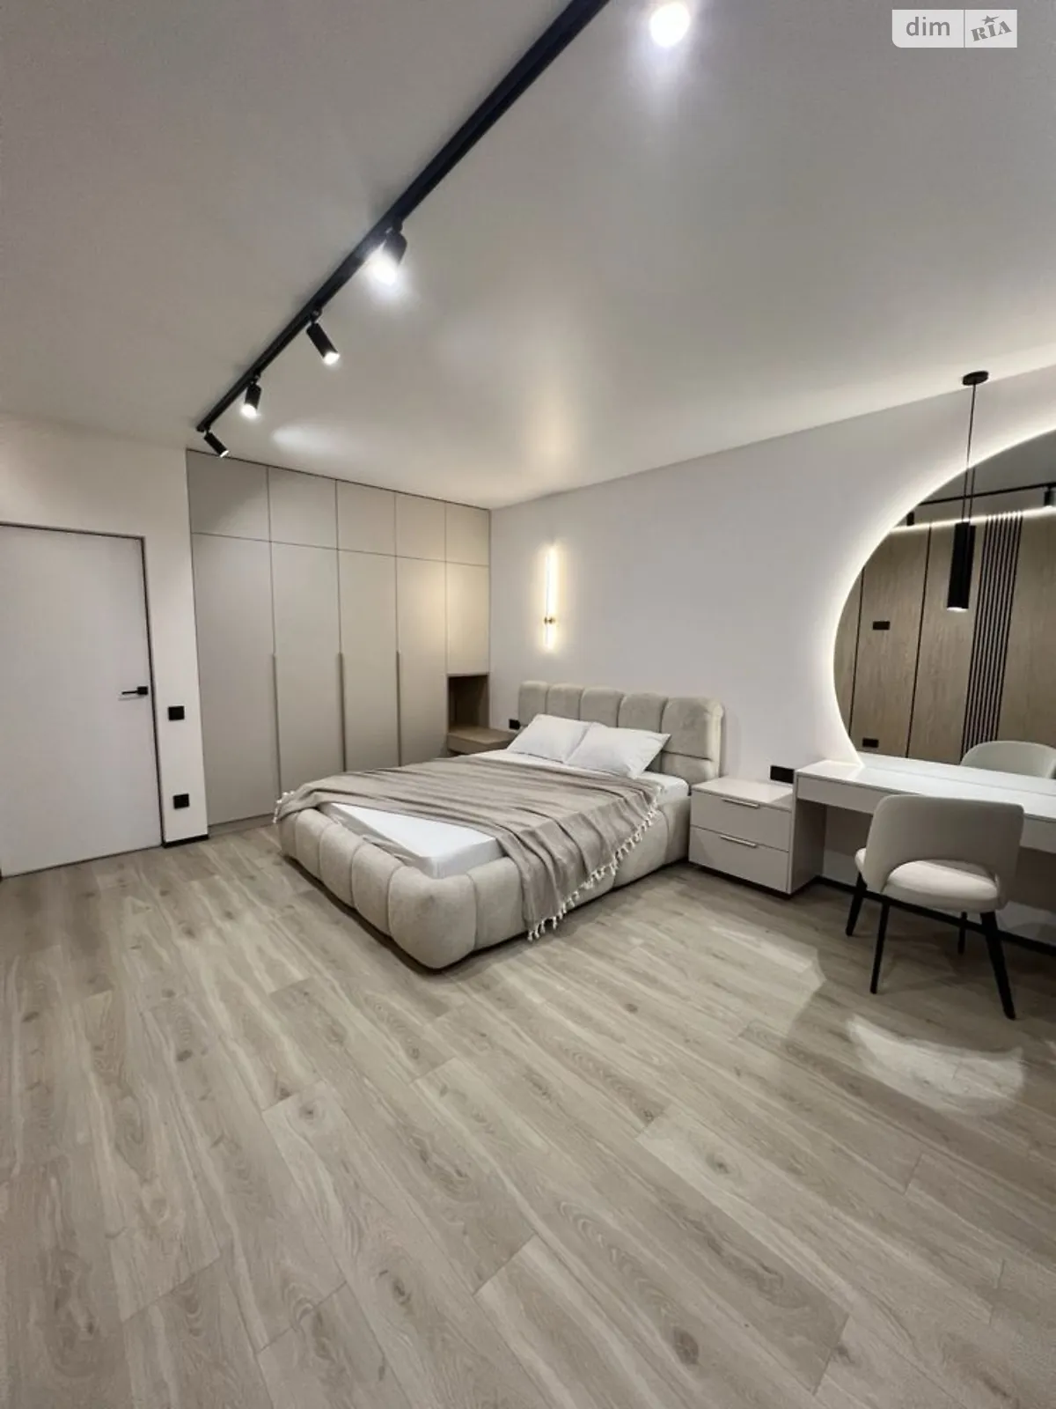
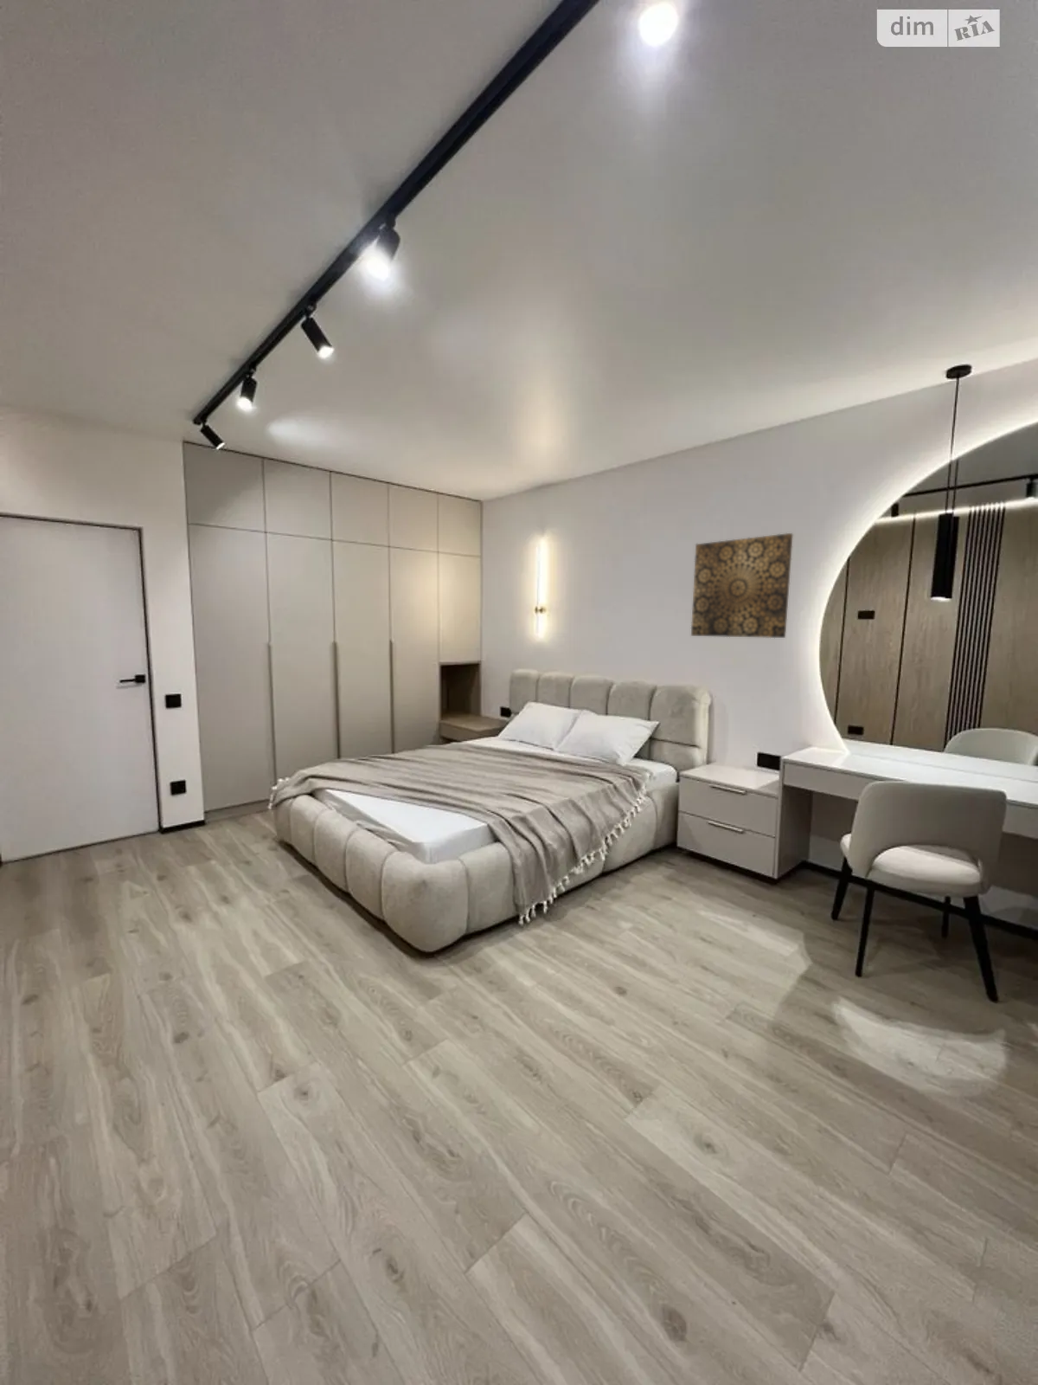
+ wall art [690,532,794,639]
